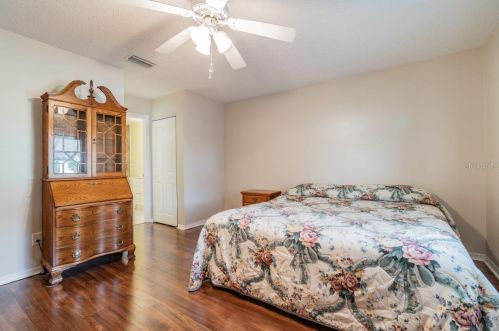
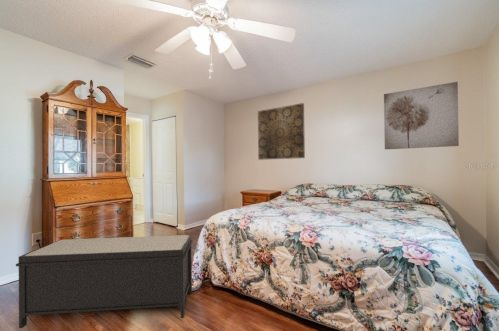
+ wall art [383,81,460,150]
+ wall art [257,102,306,161]
+ bench [15,234,194,329]
